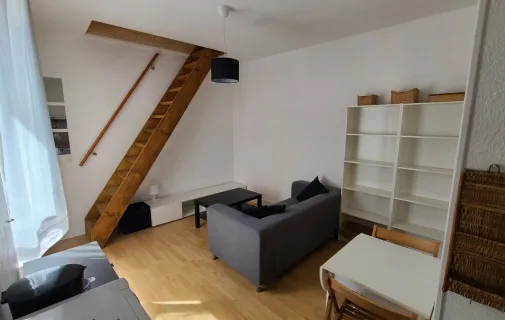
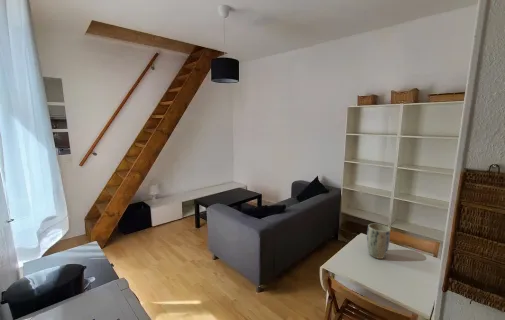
+ plant pot [366,223,391,260]
